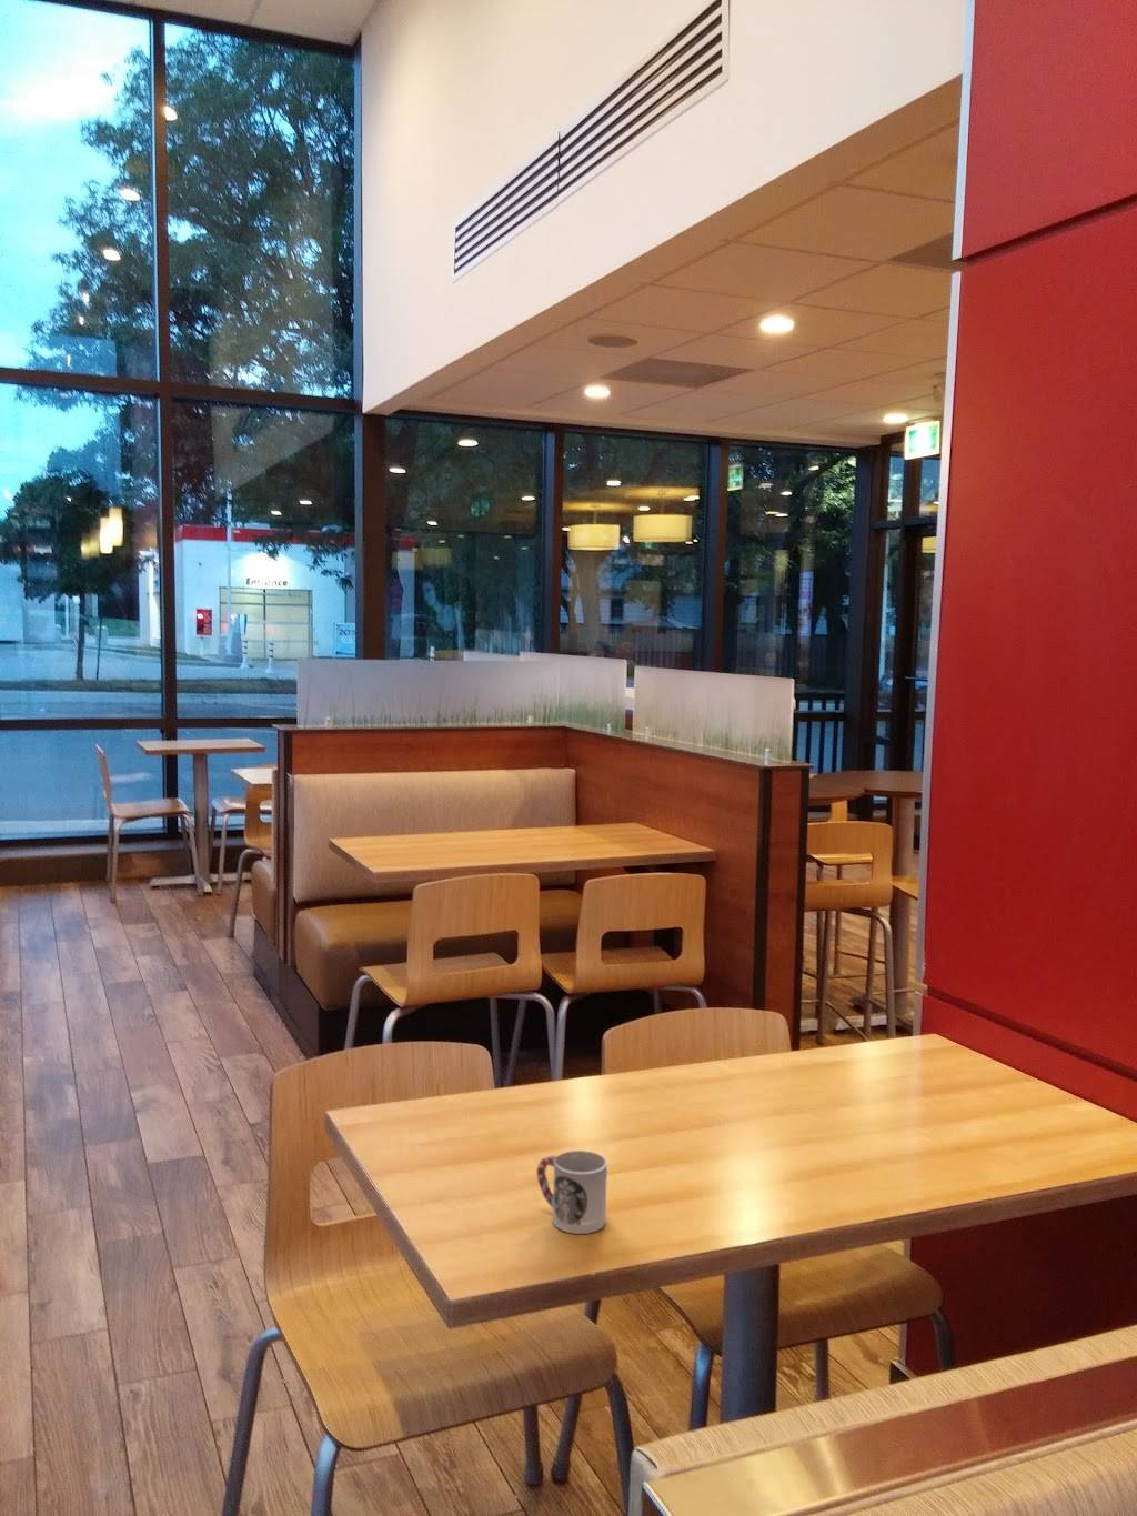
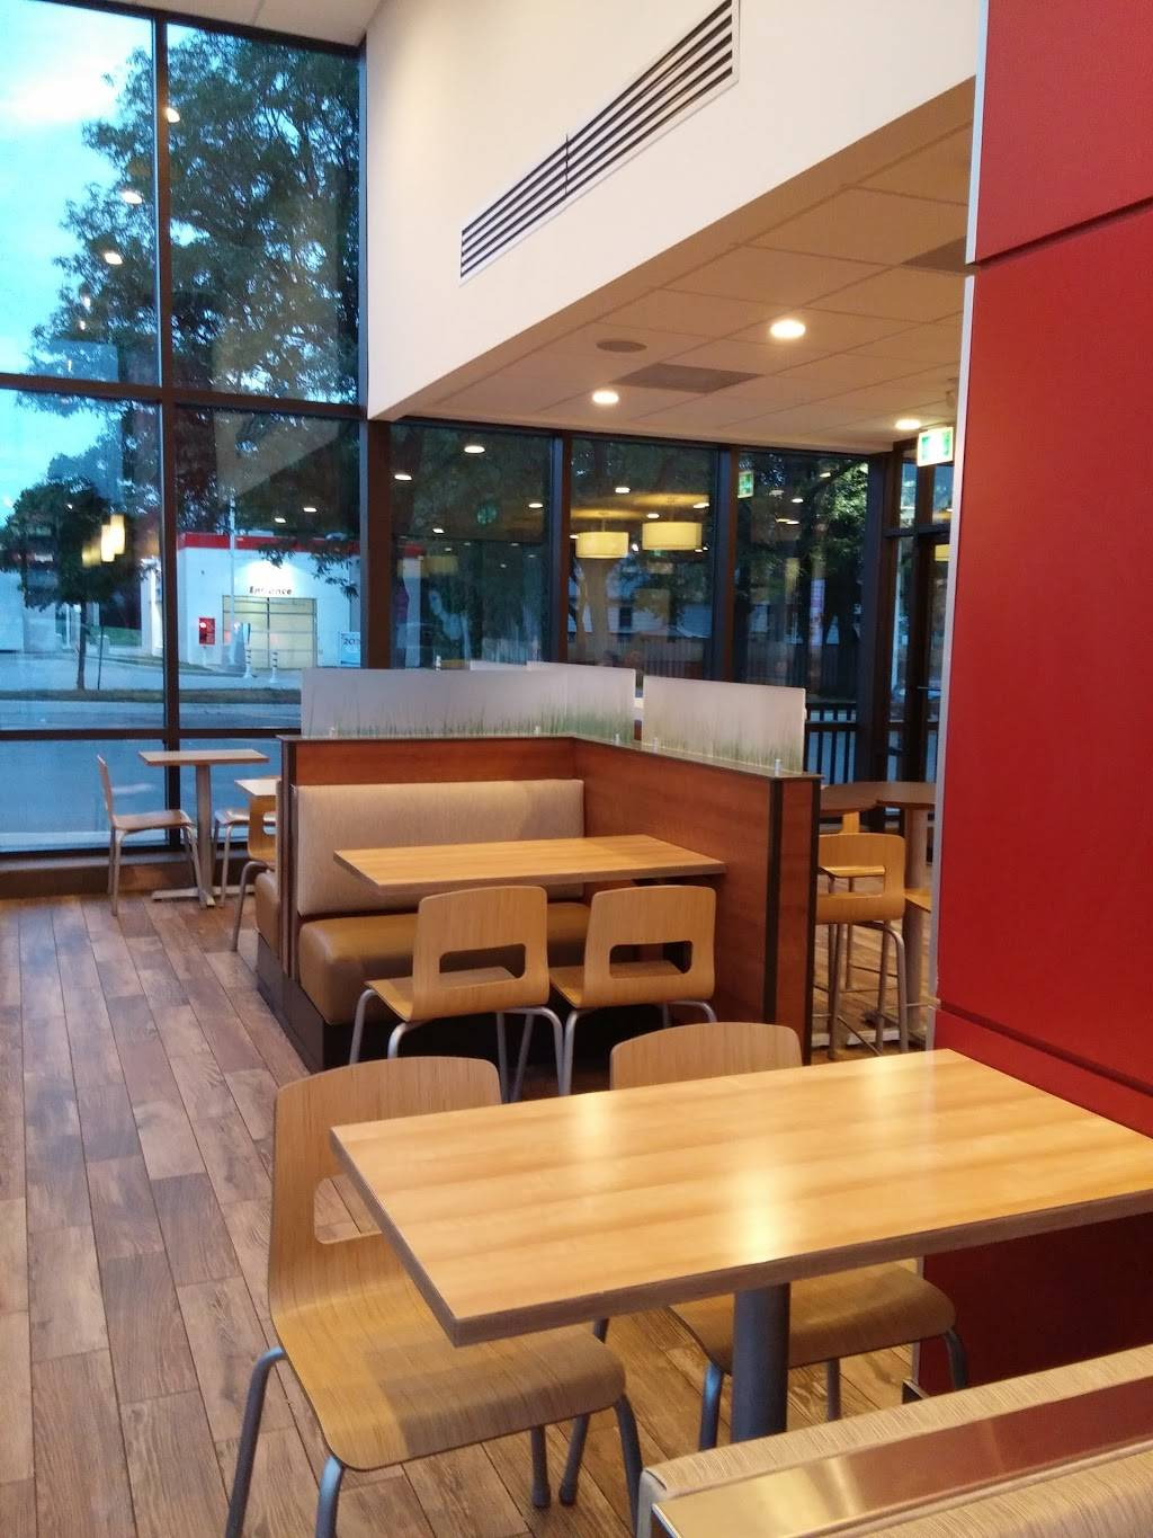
- cup [535,1149,608,1235]
